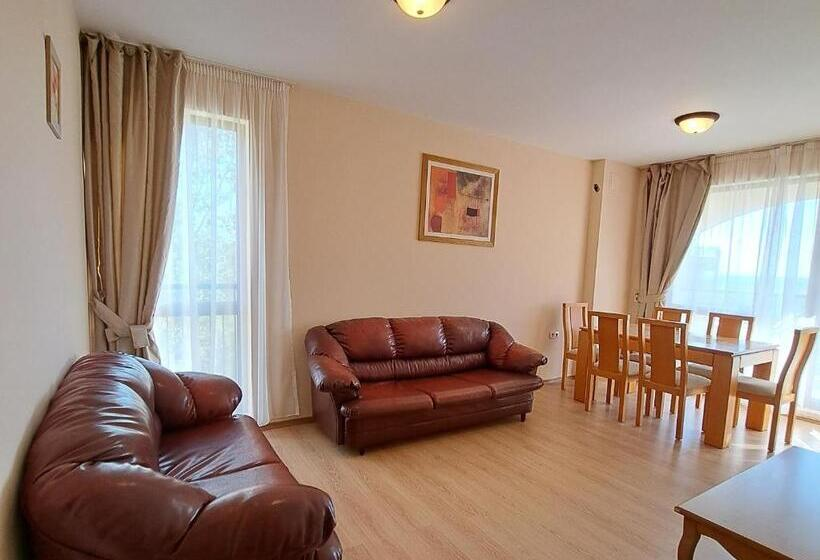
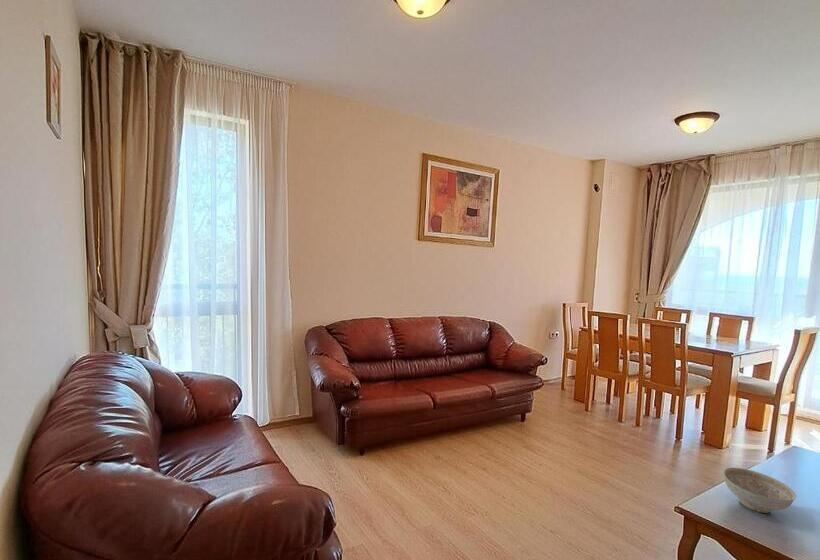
+ decorative bowl [723,467,797,514]
